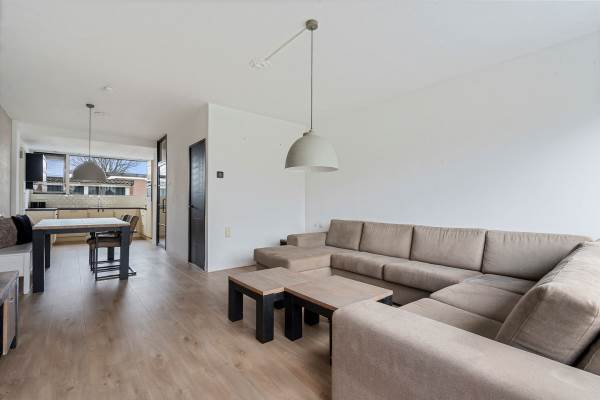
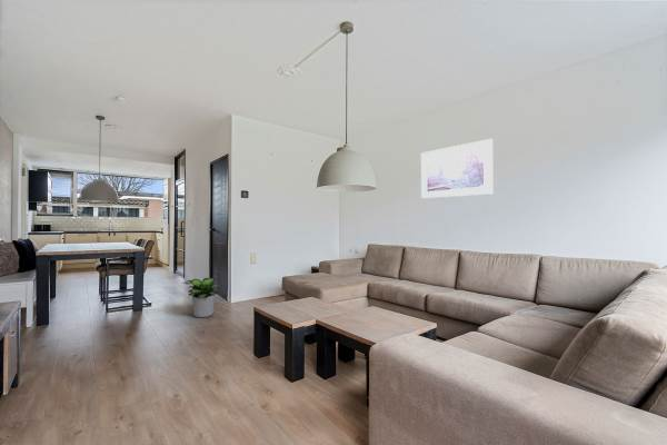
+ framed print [420,138,494,200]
+ potted plant [183,277,225,318]
